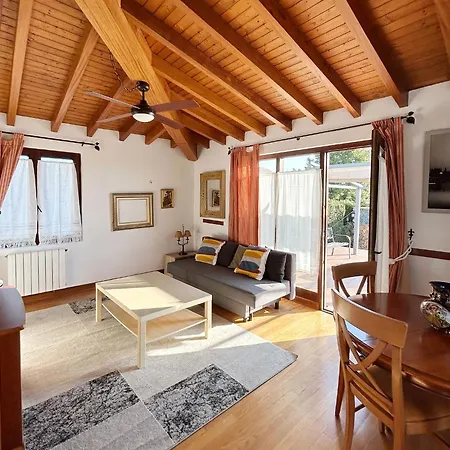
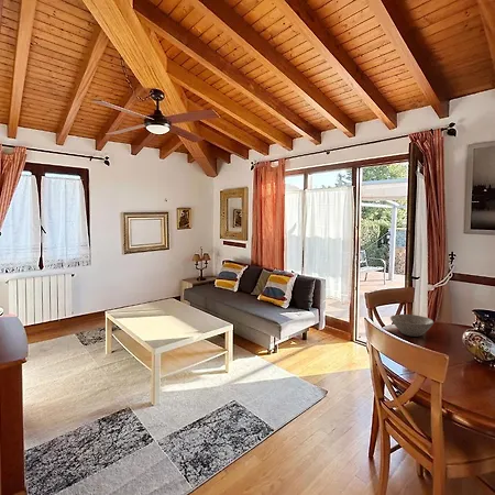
+ bowl [389,314,435,338]
